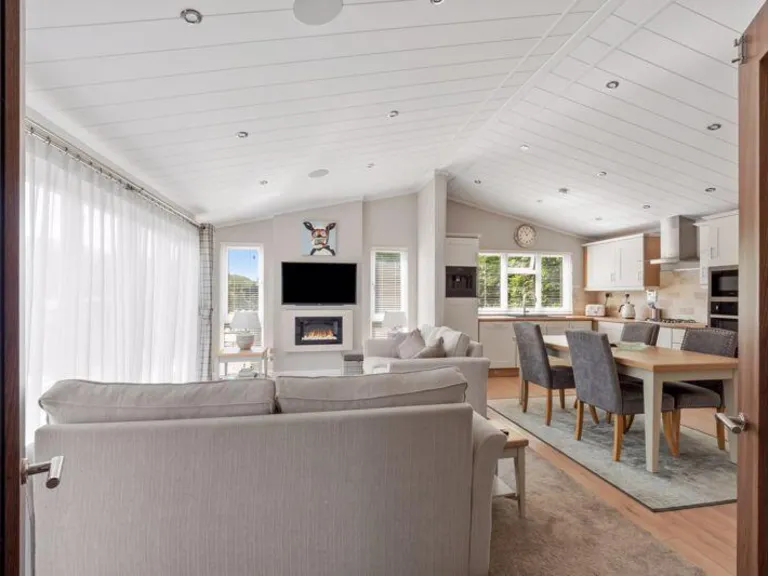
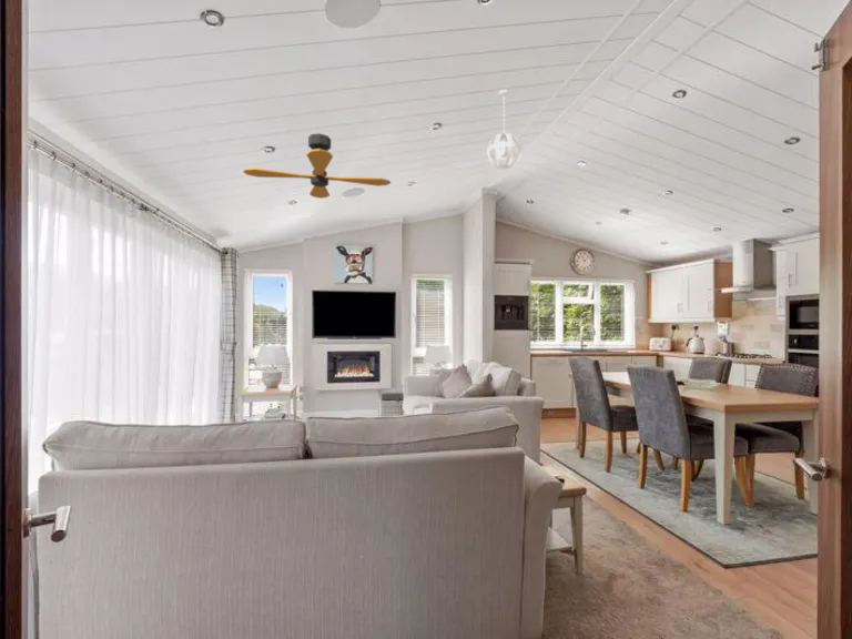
+ ceiling fan [242,132,392,200]
+ pendant light [486,89,523,171]
